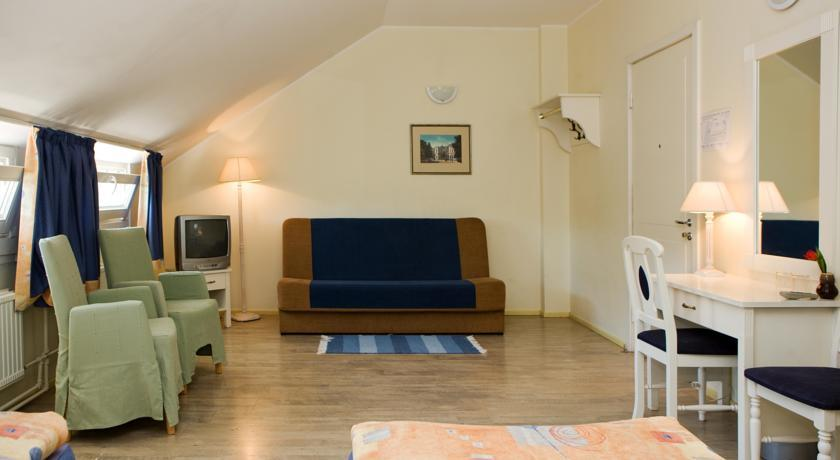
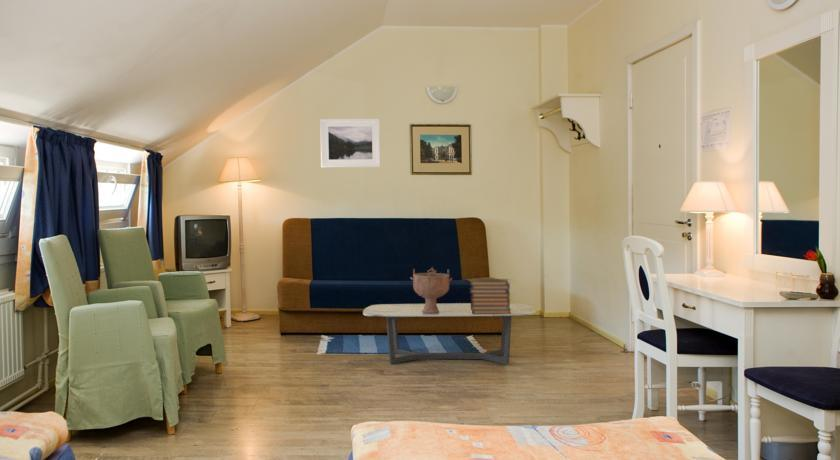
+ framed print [319,117,381,169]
+ coffee table [362,302,536,365]
+ book stack [468,278,511,314]
+ decorative bowl [409,266,453,313]
